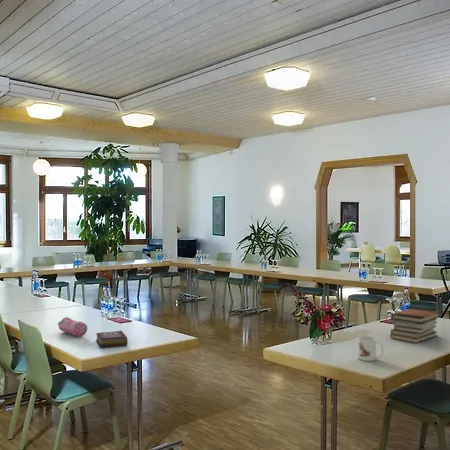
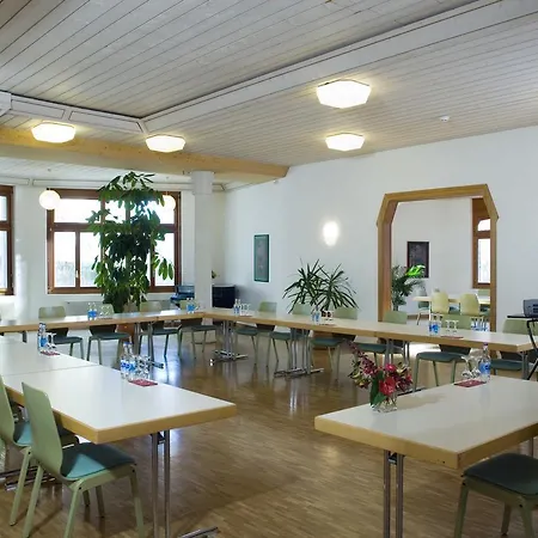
- book stack [389,307,442,344]
- book [95,330,129,349]
- mug [357,335,384,362]
- pencil case [57,316,88,338]
